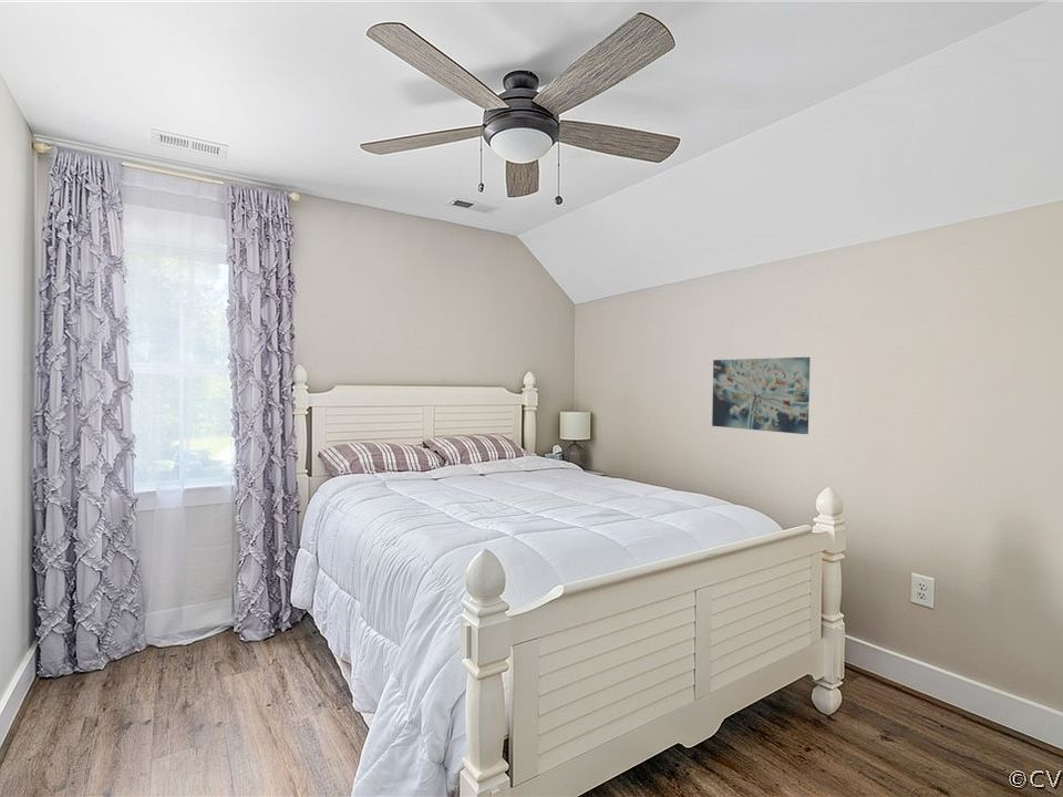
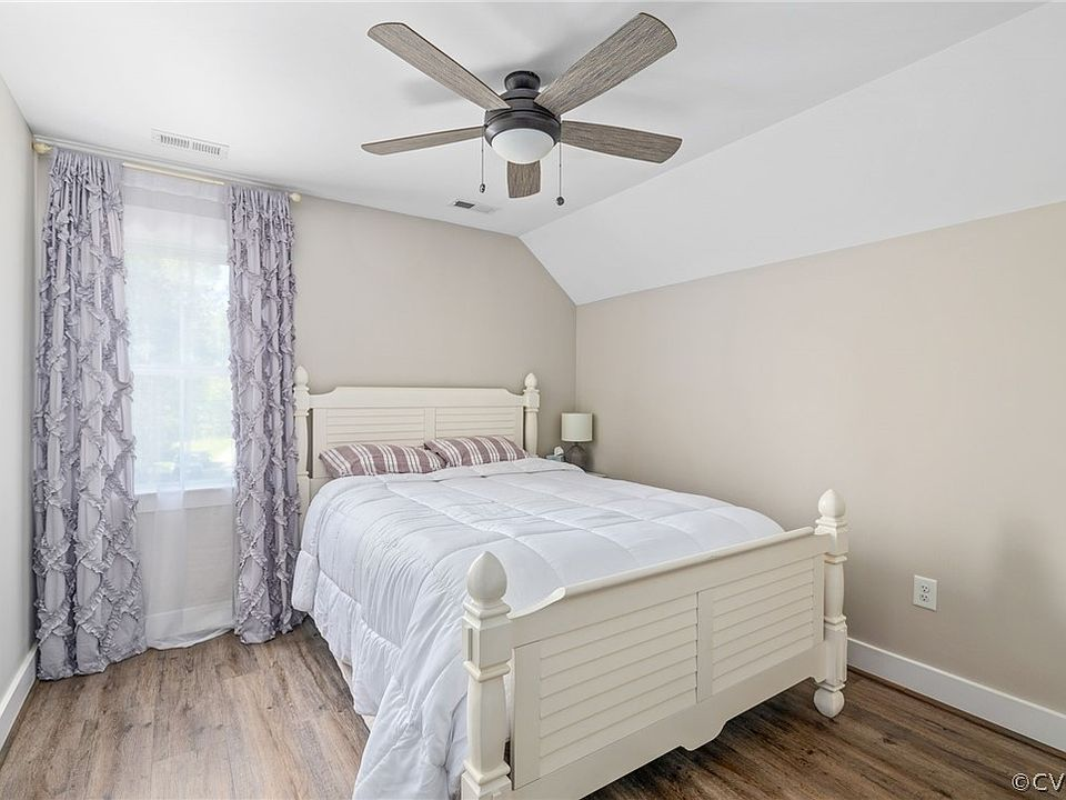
- wall art [711,356,812,435]
